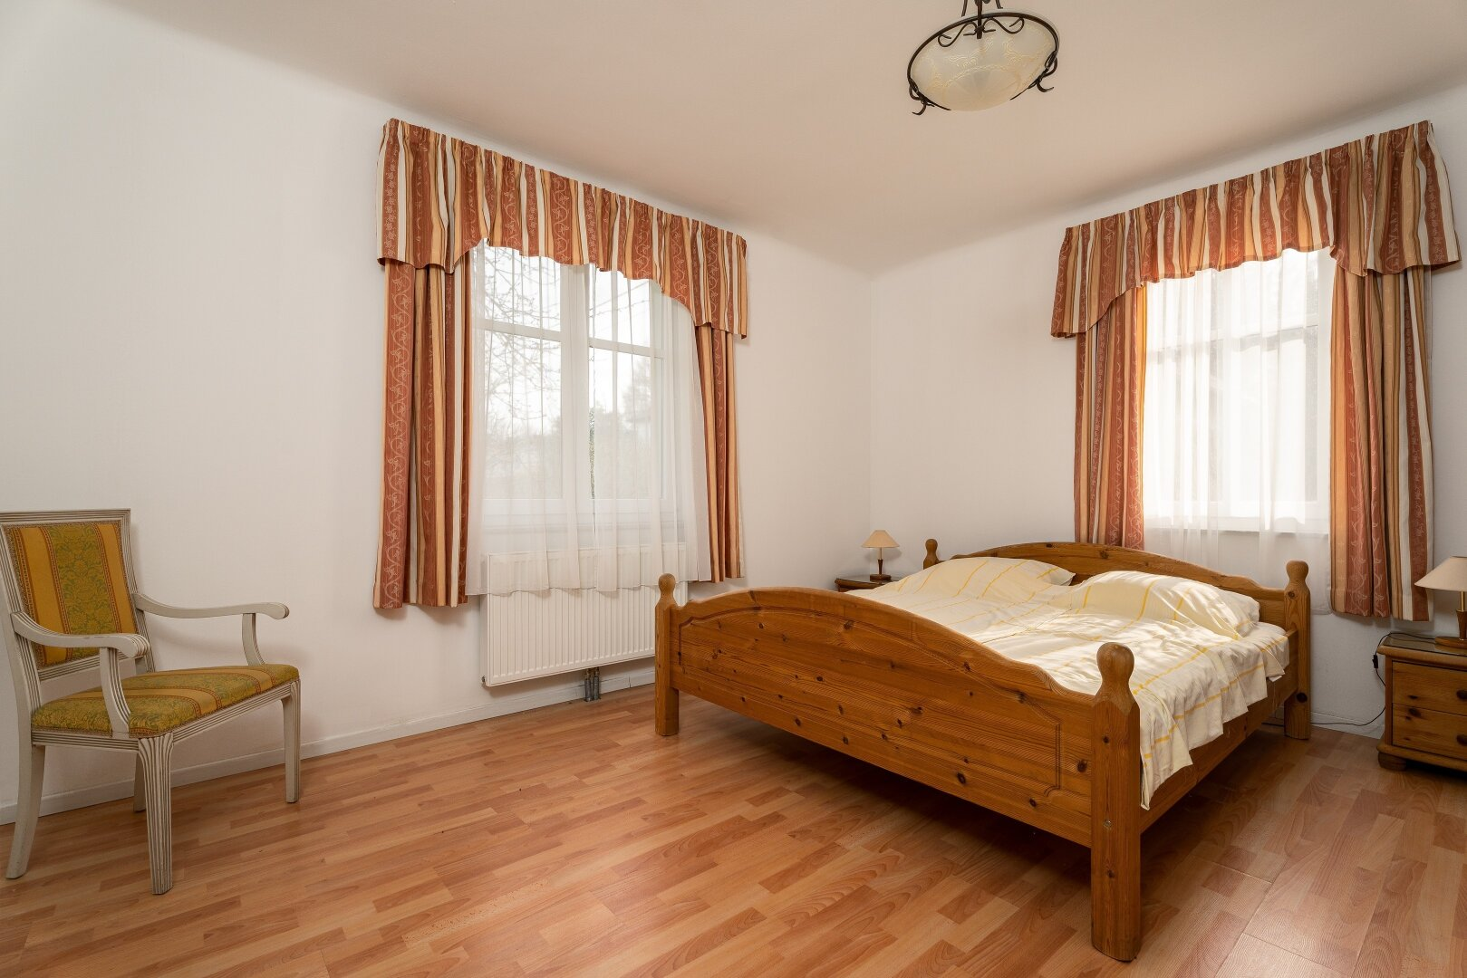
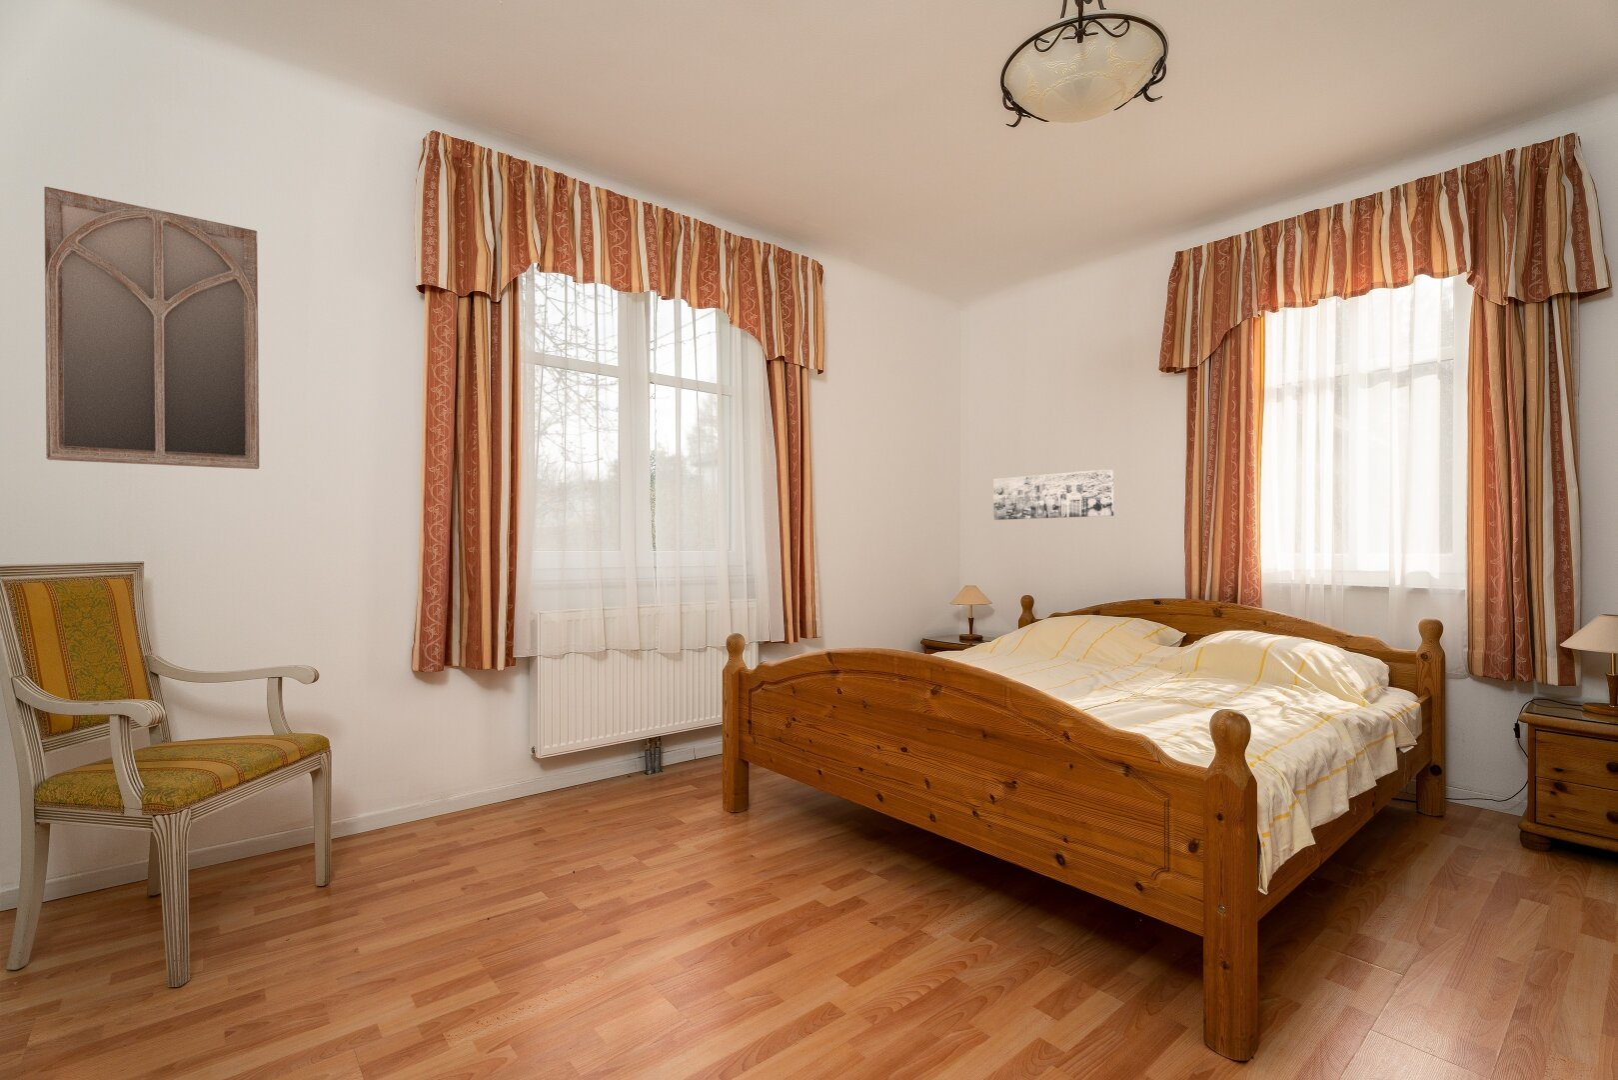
+ wall art [993,468,1114,521]
+ home mirror [43,184,260,470]
